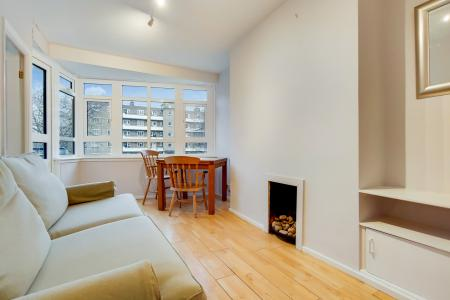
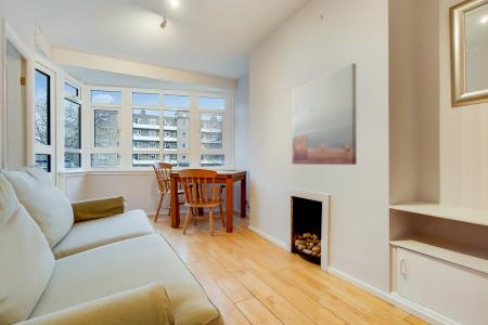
+ wall art [291,62,358,166]
